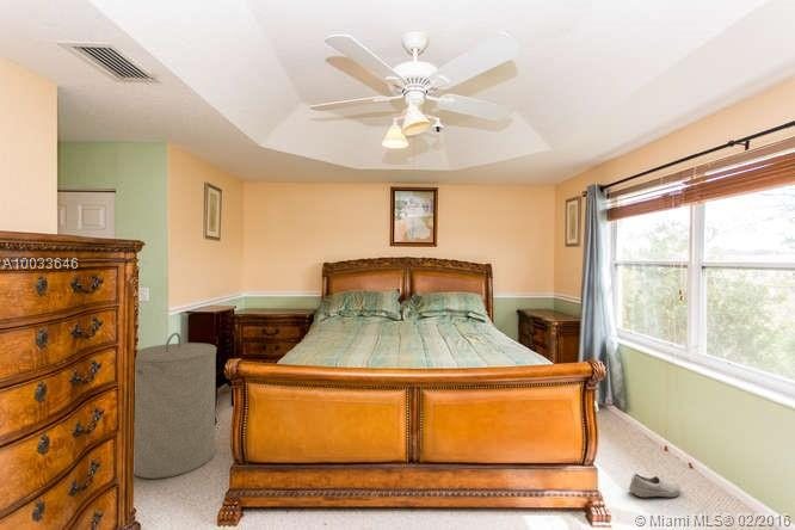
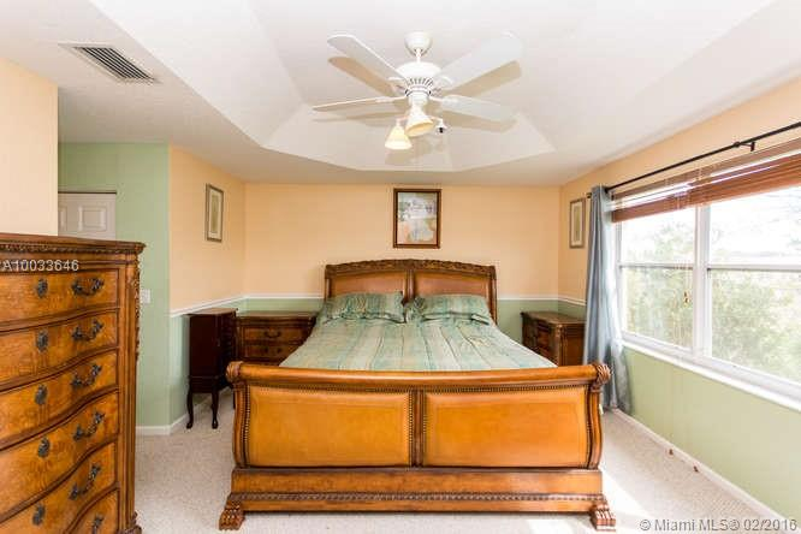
- shoe [628,472,682,498]
- laundry hamper [132,332,217,480]
